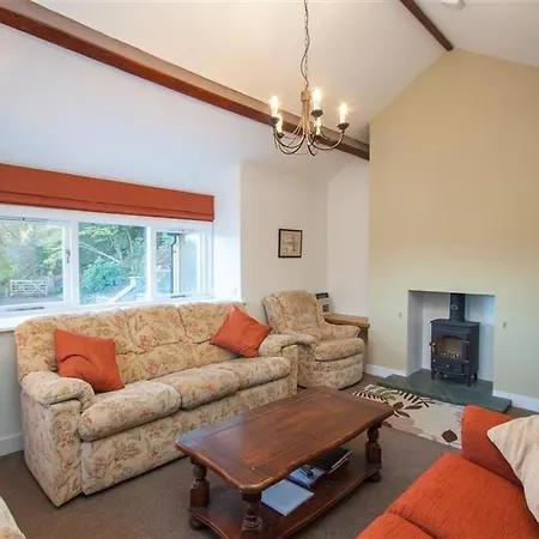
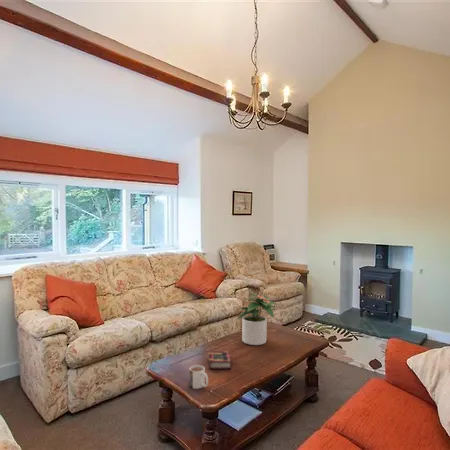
+ mug [188,364,209,390]
+ potted plant [237,292,279,346]
+ book [208,350,232,370]
